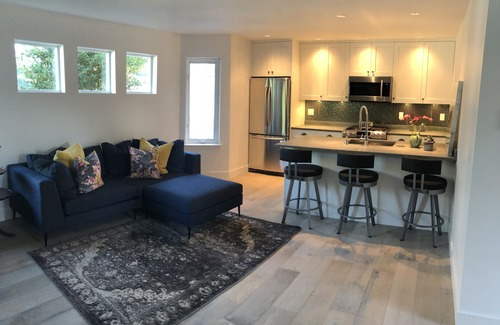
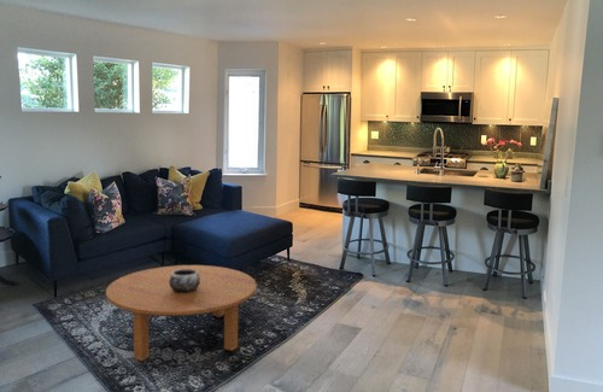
+ decorative bowl [169,269,200,293]
+ coffee table [105,264,258,362]
